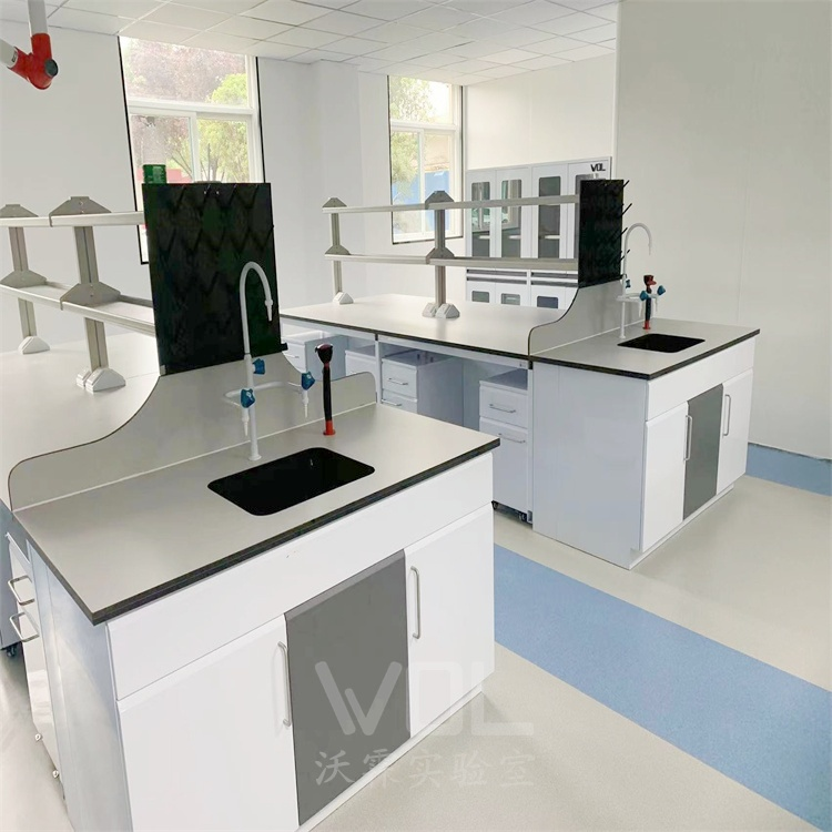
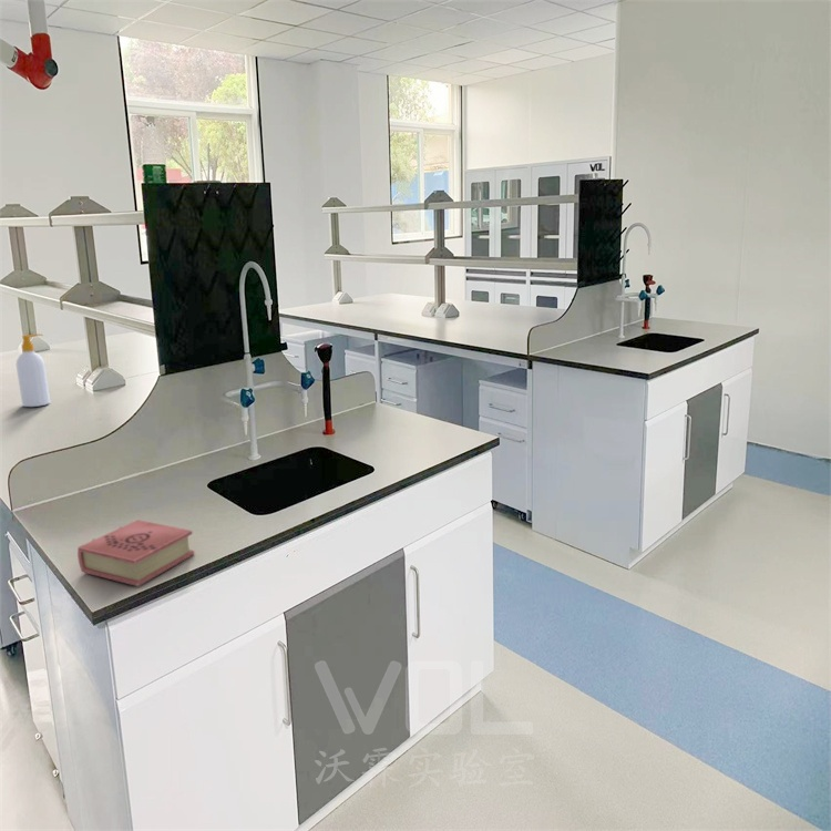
+ soap bottle [16,334,51,408]
+ book [76,519,196,587]
